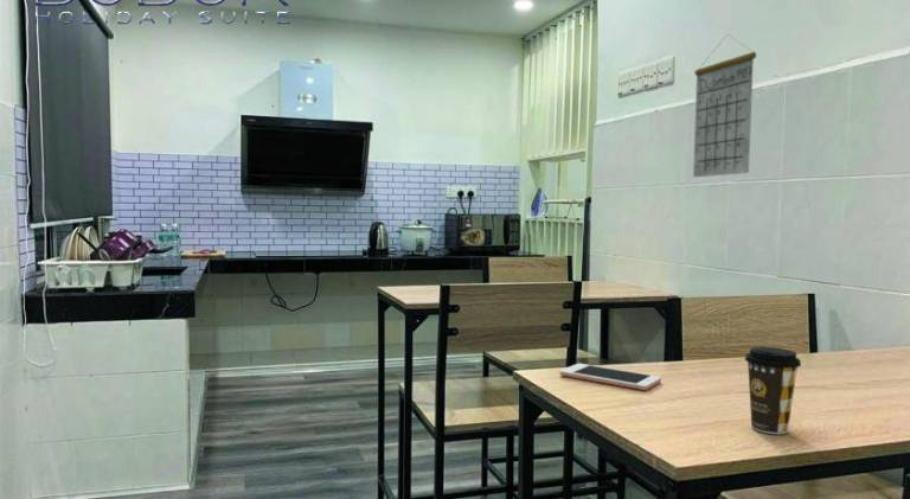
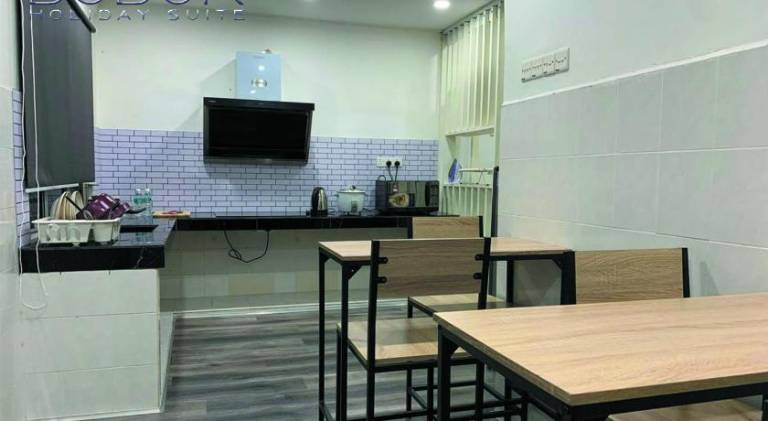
- coffee cup [744,346,802,435]
- calendar [692,33,757,179]
- cell phone [559,363,662,391]
